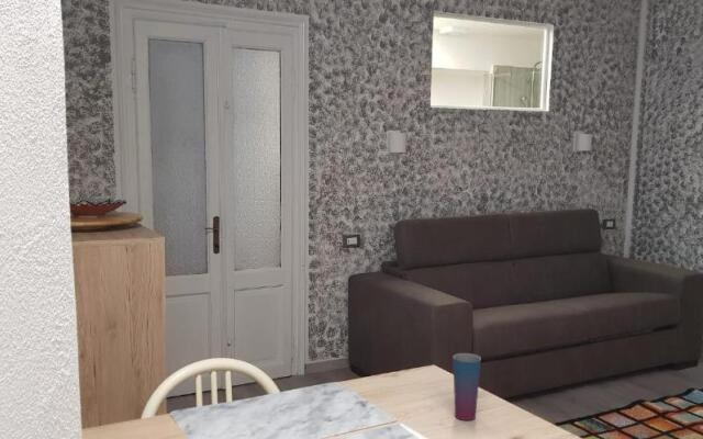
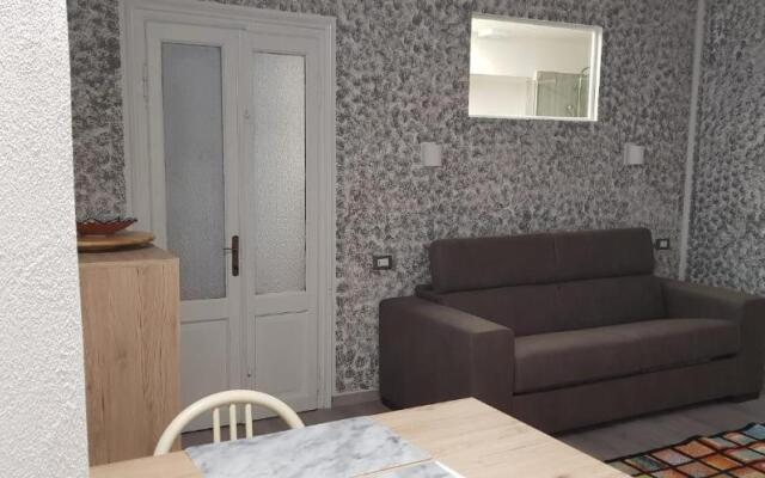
- cup [451,352,482,421]
